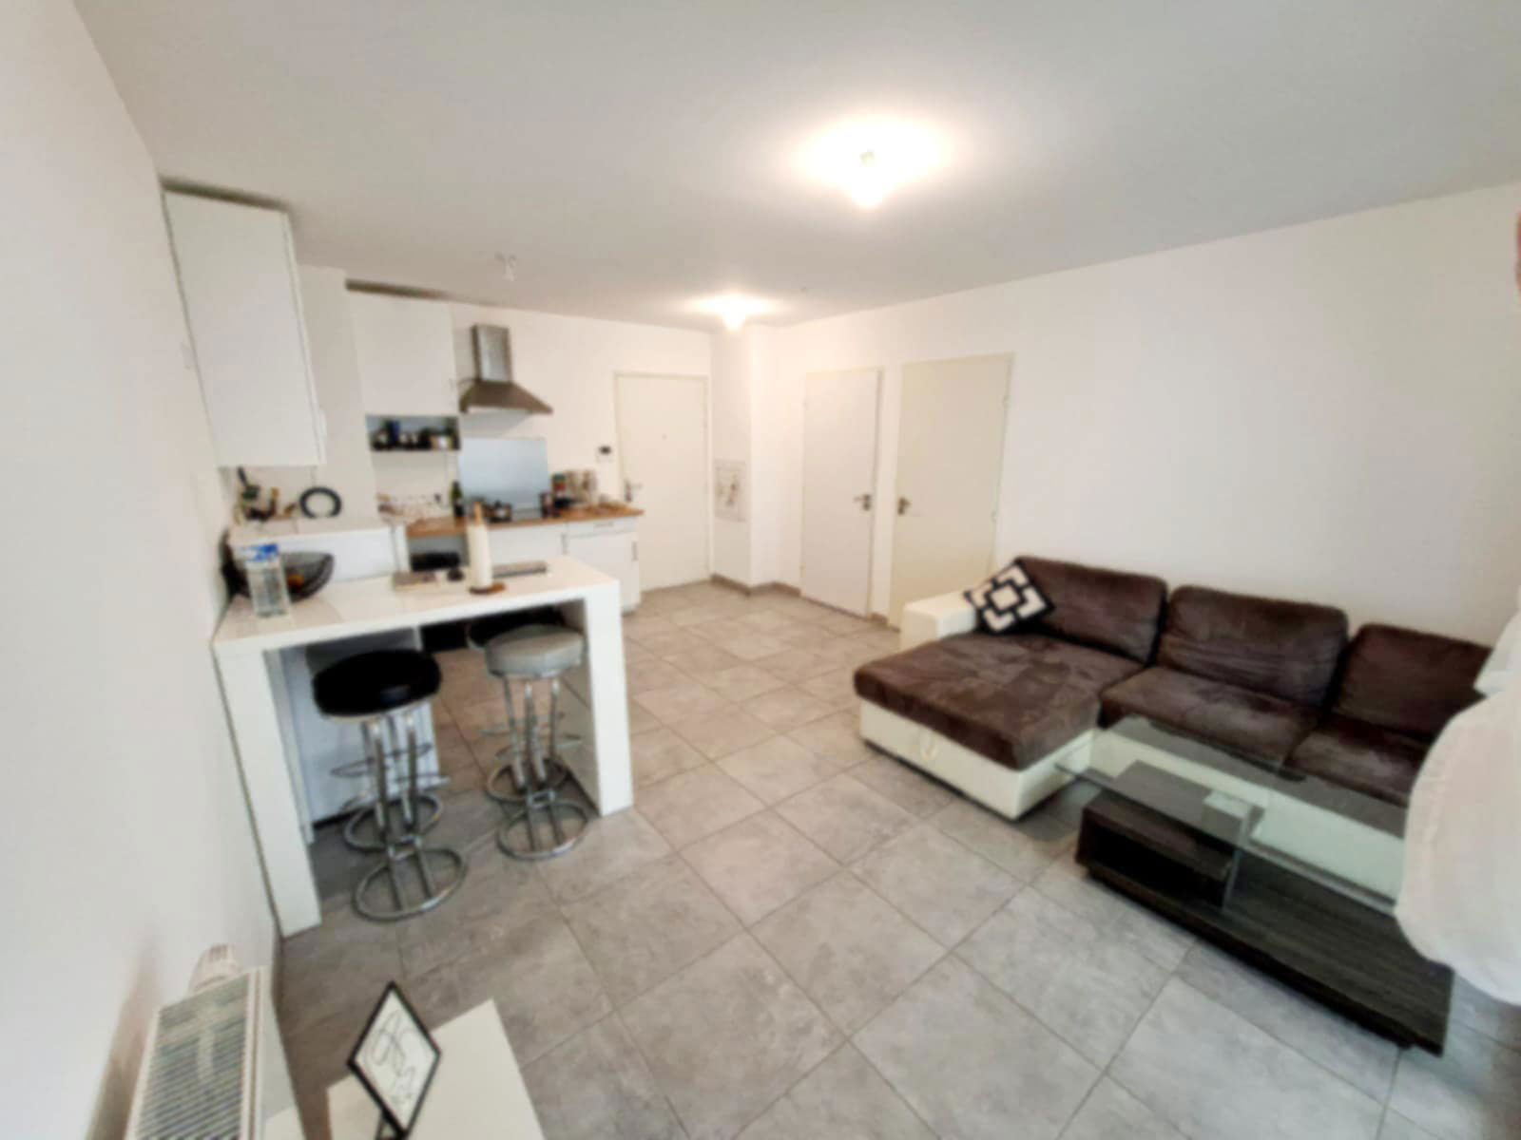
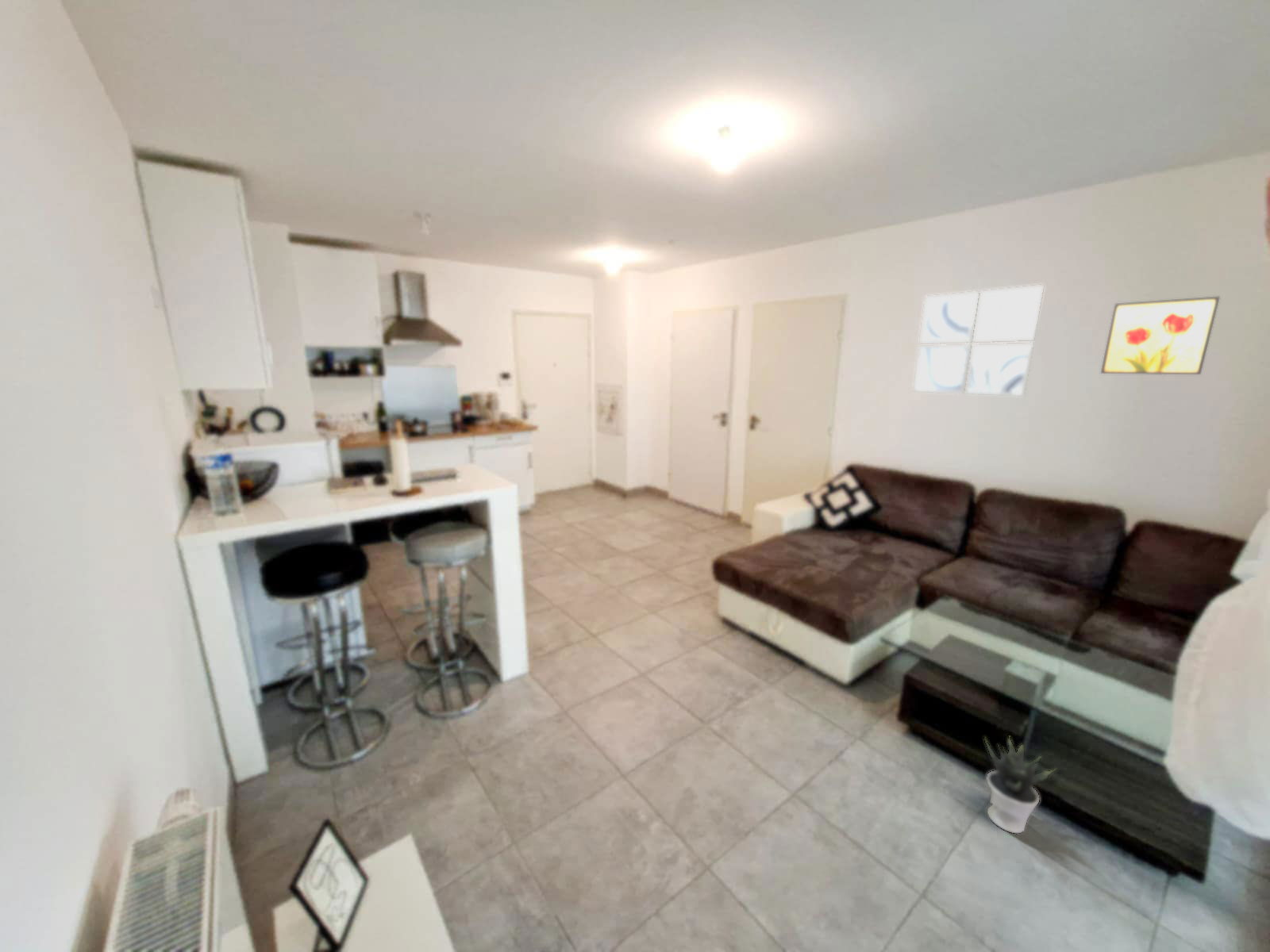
+ potted plant [983,735,1058,834]
+ wall art [1100,296,1221,375]
+ wall art [913,284,1045,397]
